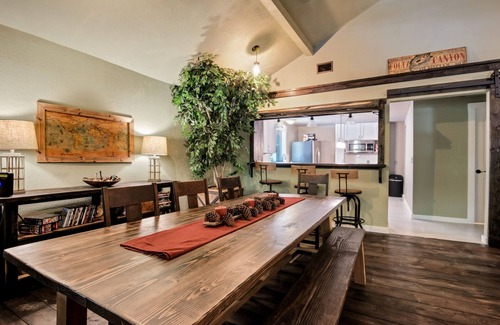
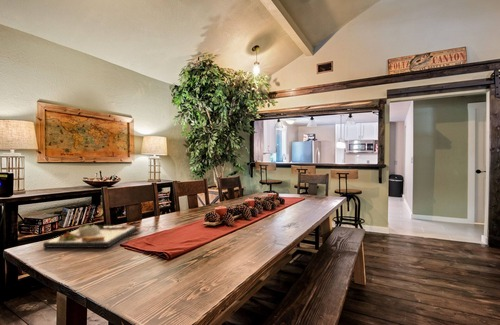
+ dinner plate [42,223,138,249]
